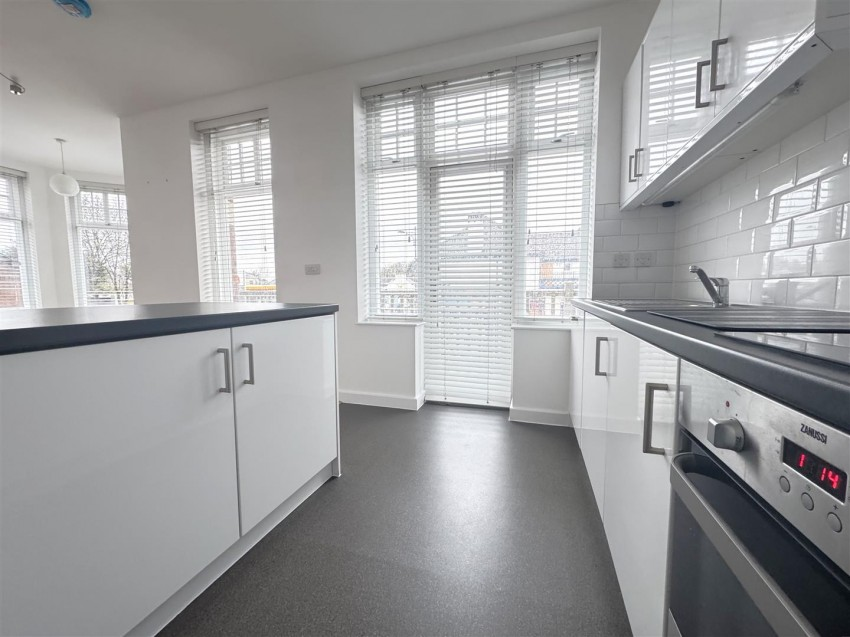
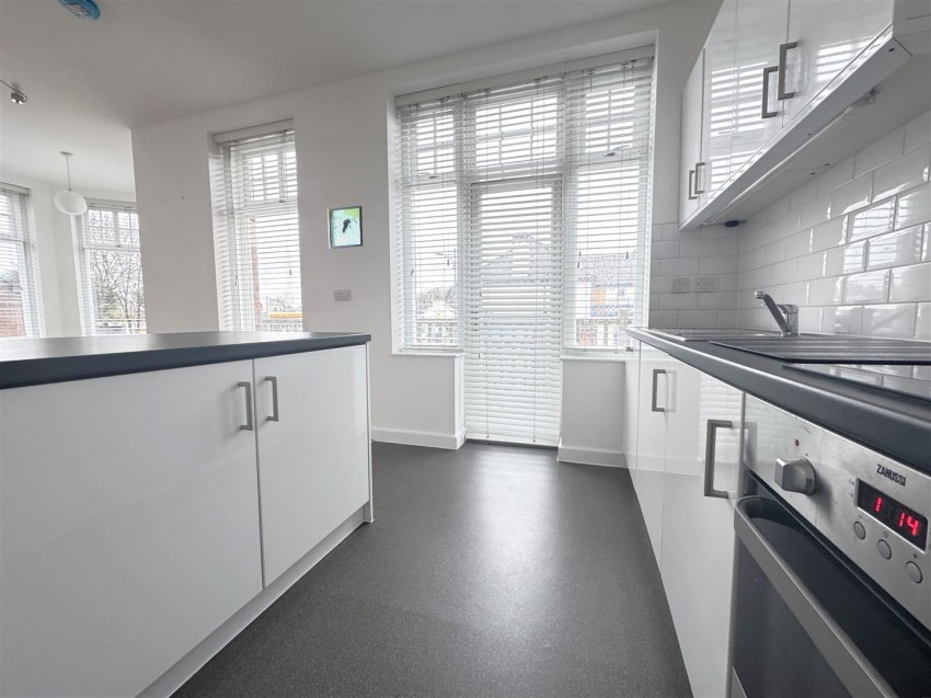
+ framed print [326,205,364,250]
